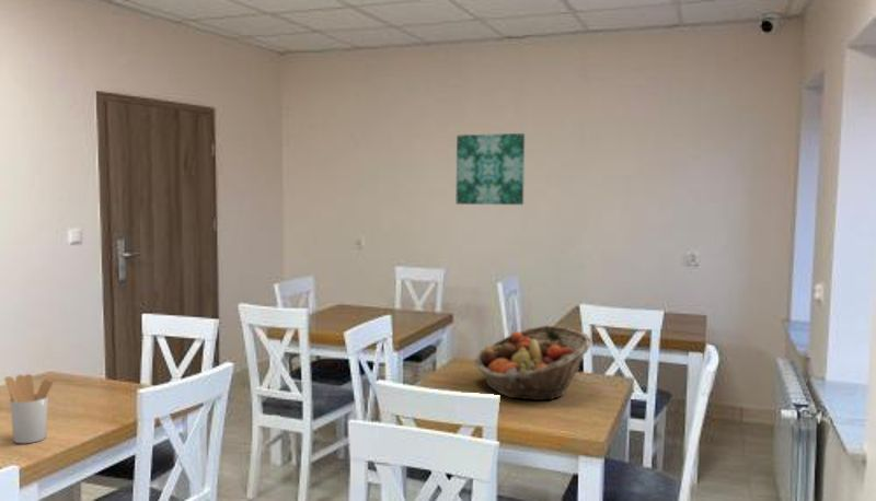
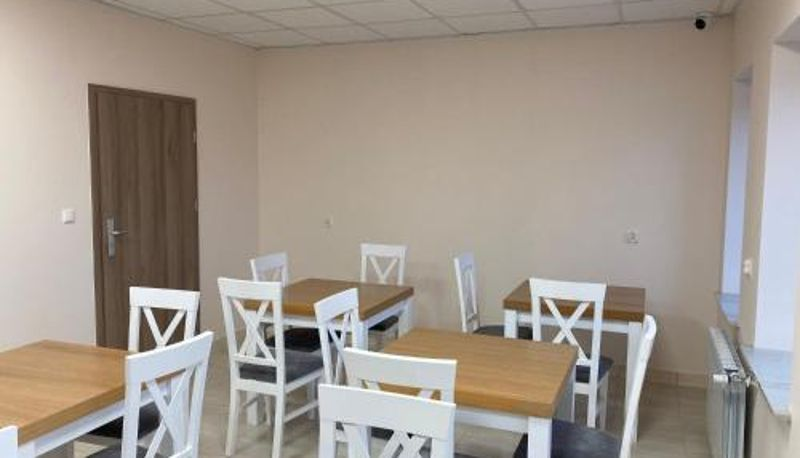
- wall art [456,132,526,206]
- fruit basket [473,325,592,401]
- utensil holder [3,373,54,444]
